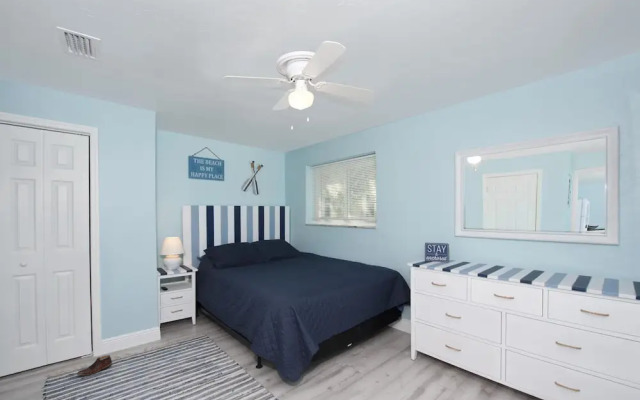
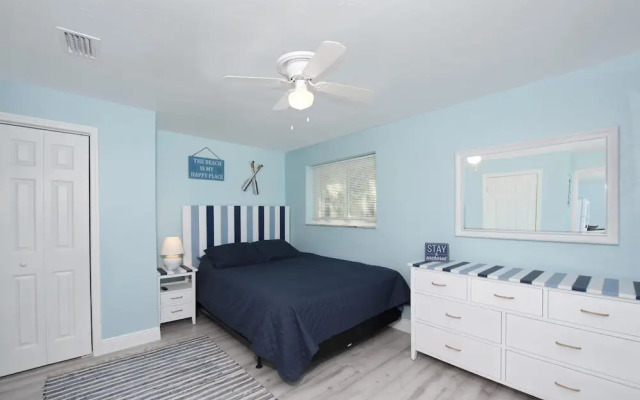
- shoe [76,354,113,377]
